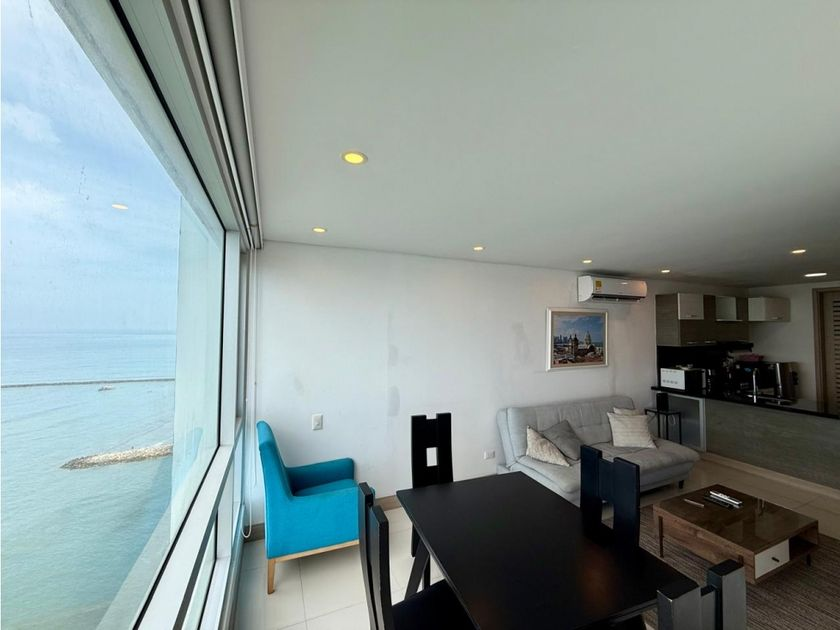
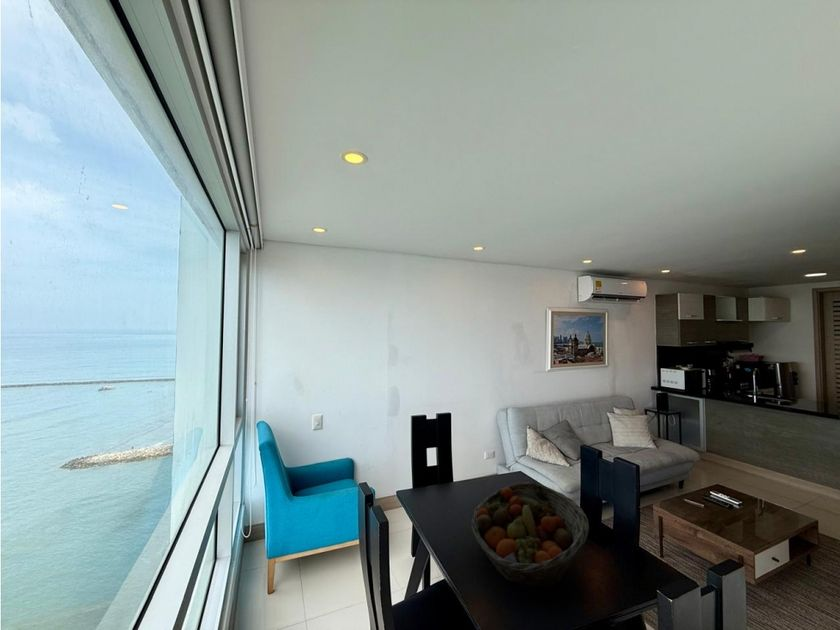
+ fruit basket [470,481,590,589]
